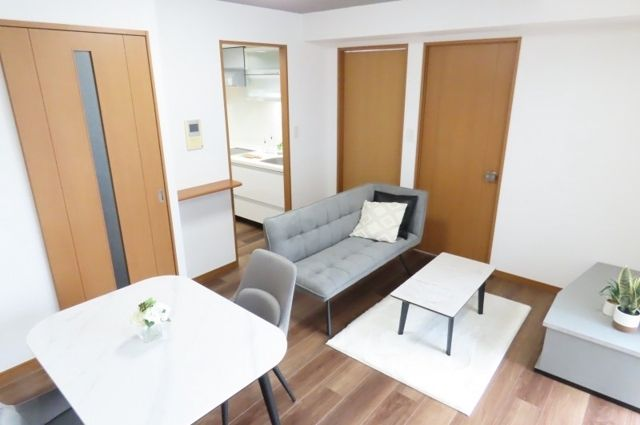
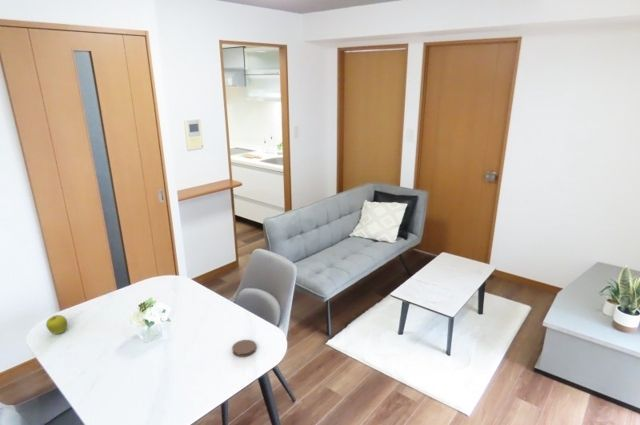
+ coaster [231,339,257,358]
+ fruit [45,314,68,335]
